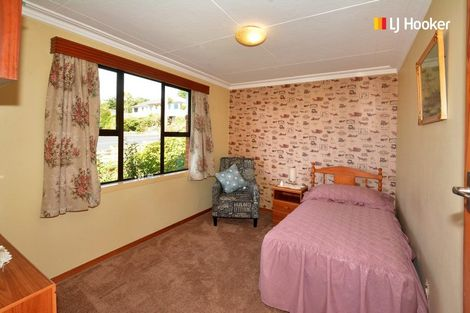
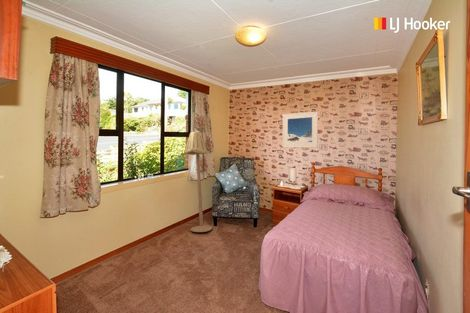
+ floor lamp [183,130,213,233]
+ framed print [282,110,319,149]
